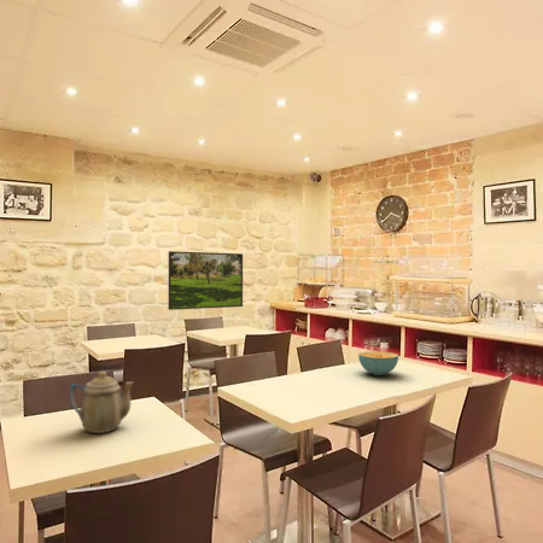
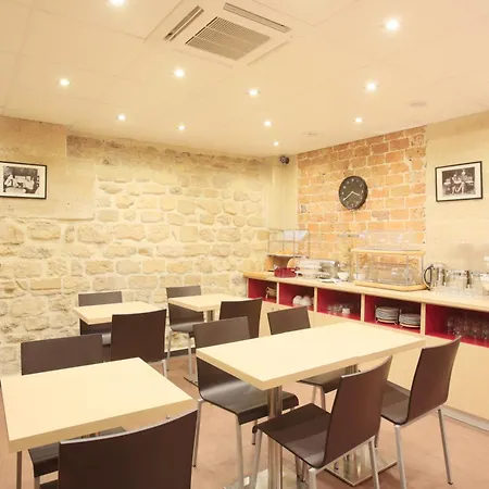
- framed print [168,250,244,311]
- cereal bowl [357,350,399,376]
- teapot [69,370,135,434]
